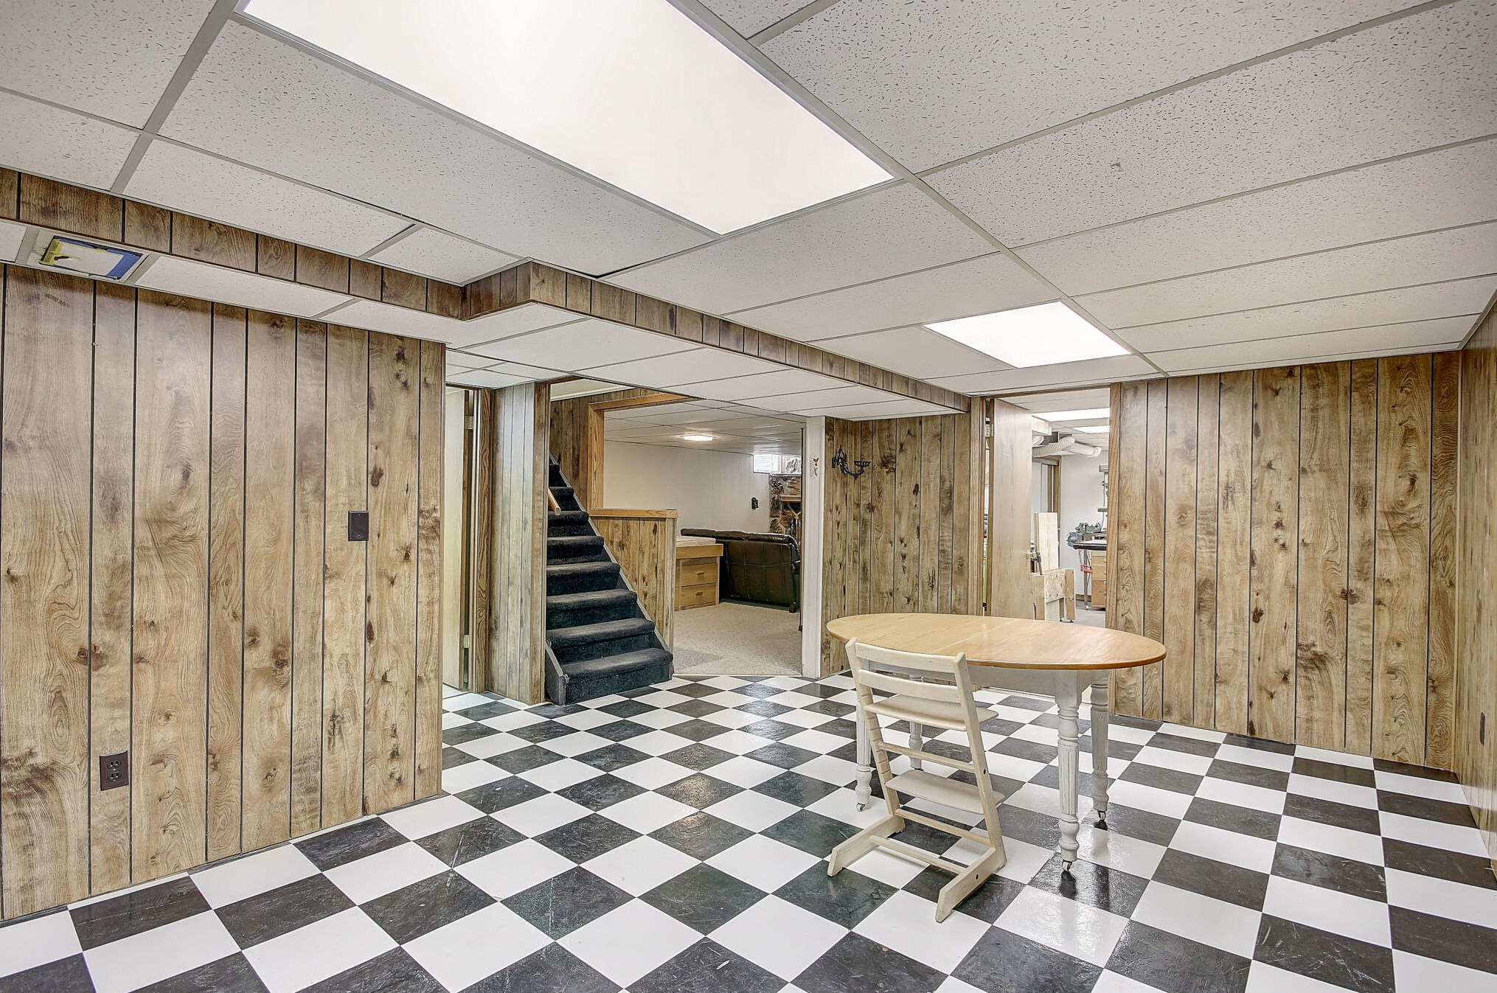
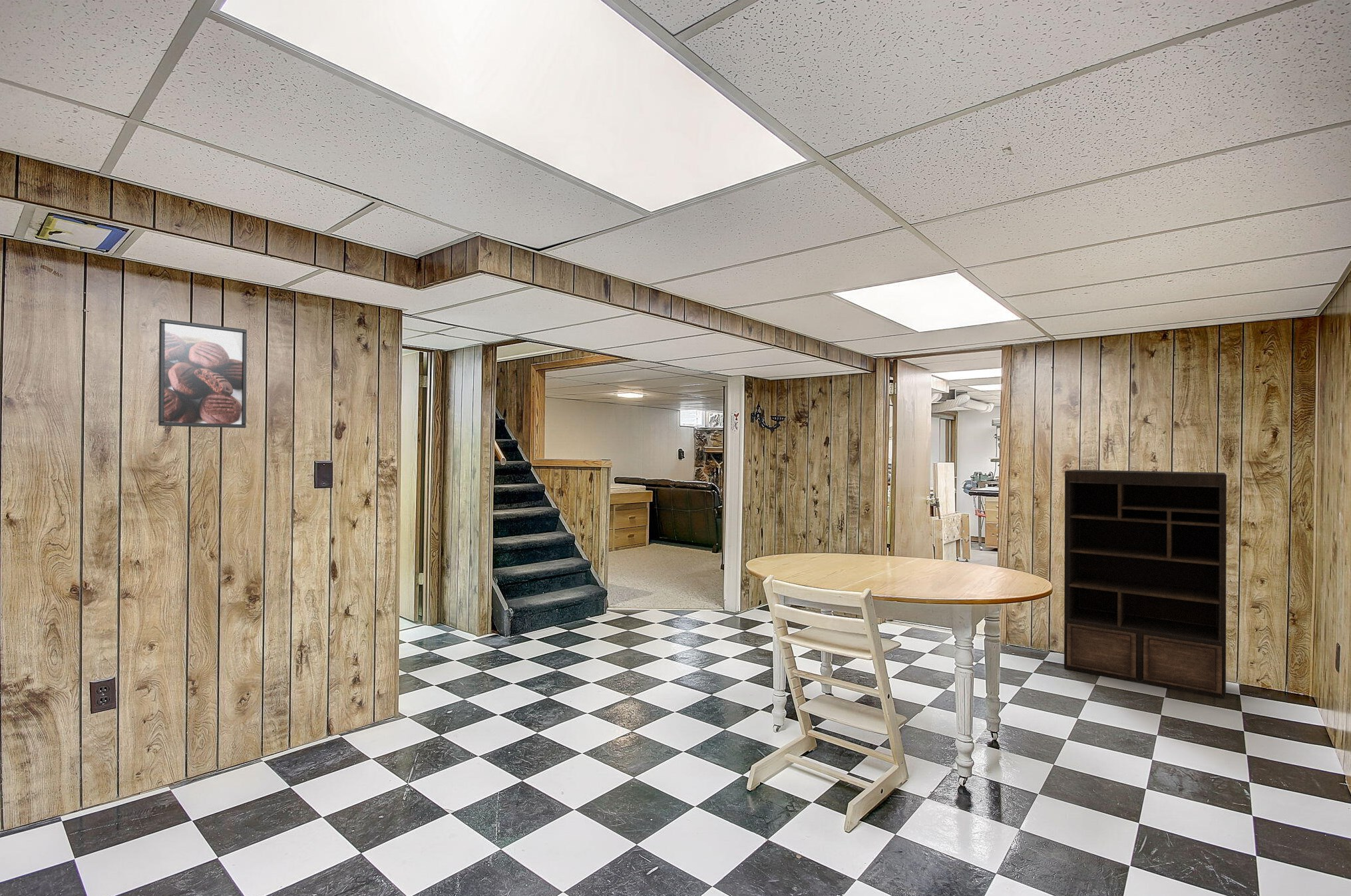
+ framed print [158,319,248,428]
+ bookshelf [1063,469,1227,700]
